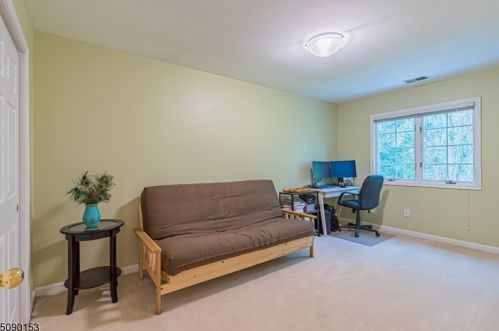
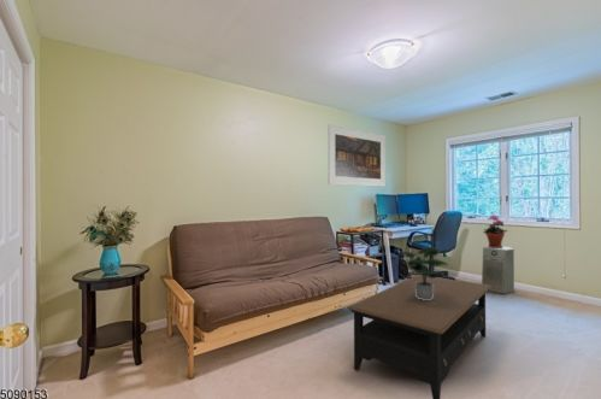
+ fan [481,245,515,295]
+ potted plant [399,246,452,300]
+ potted plant [482,213,508,248]
+ coffee table [346,274,491,399]
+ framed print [326,123,387,188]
